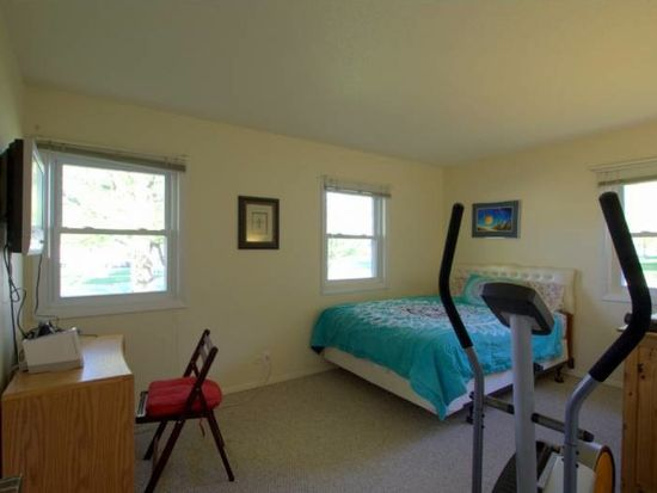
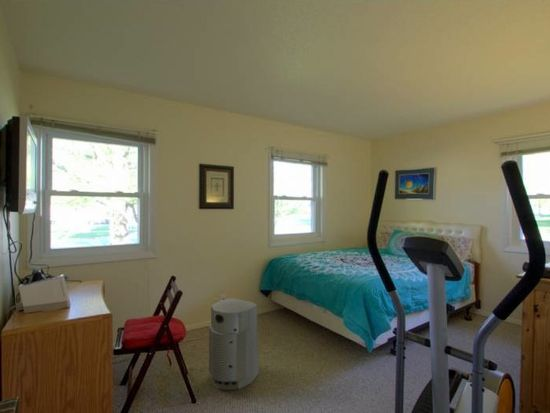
+ air purifier [208,297,260,391]
